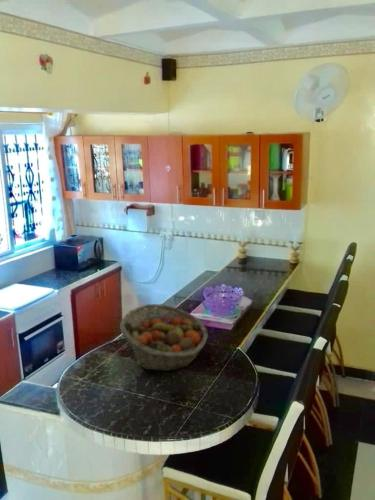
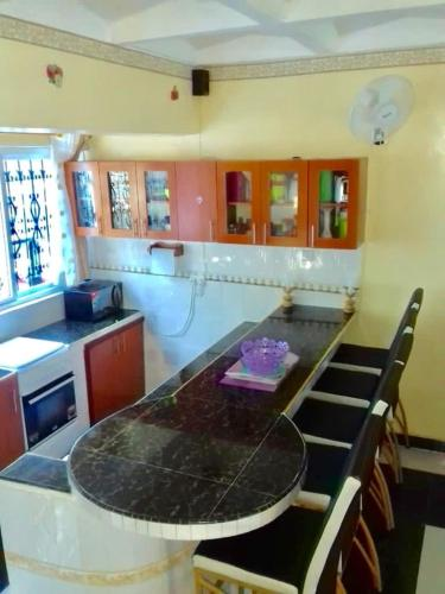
- fruit basket [119,303,209,372]
